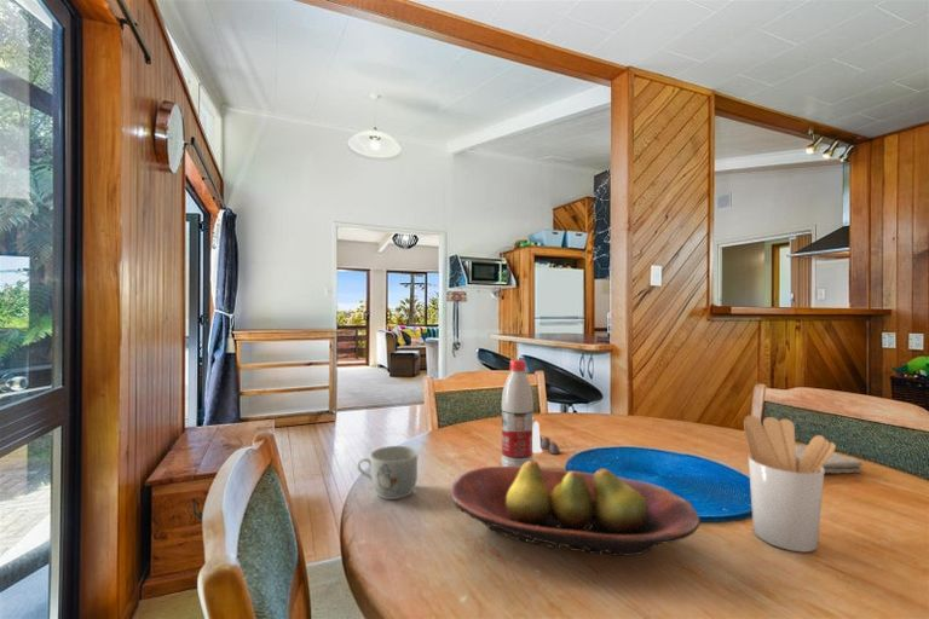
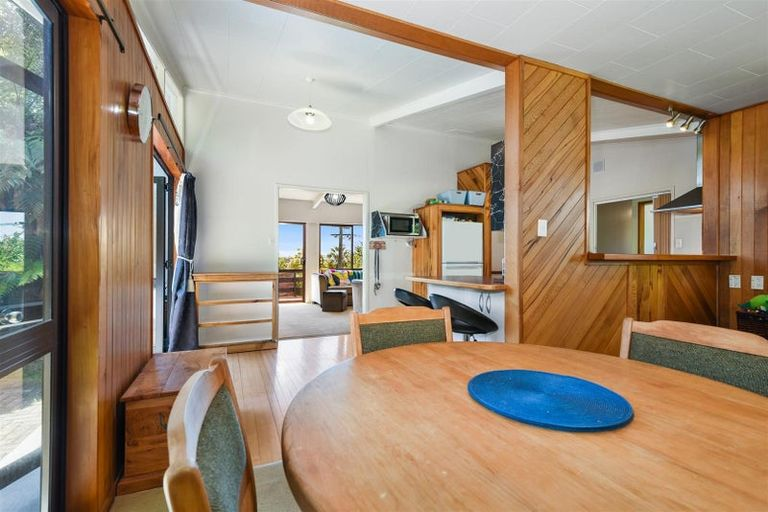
- washcloth [795,444,864,475]
- mug [357,445,419,501]
- water bottle [500,358,535,467]
- fruit bowl [449,459,702,557]
- utensil holder [743,415,837,553]
- salt and pepper shaker set [532,416,561,455]
